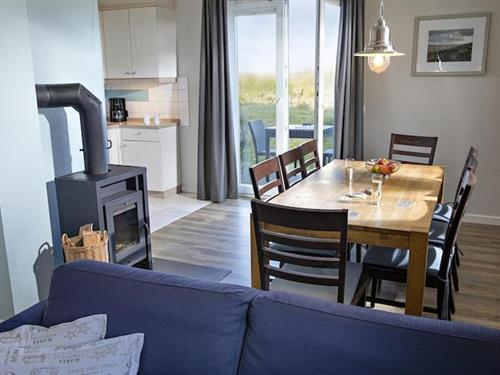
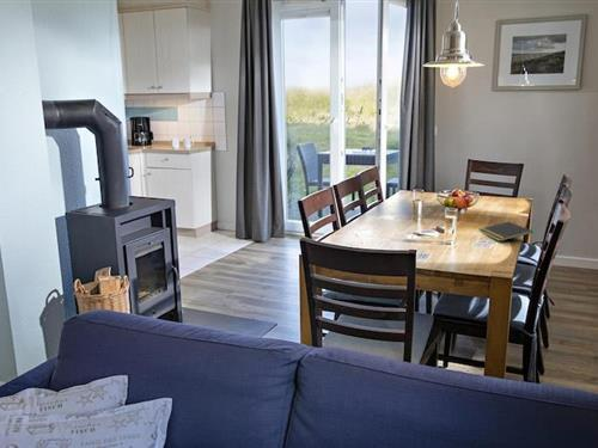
+ notepad [478,221,533,243]
